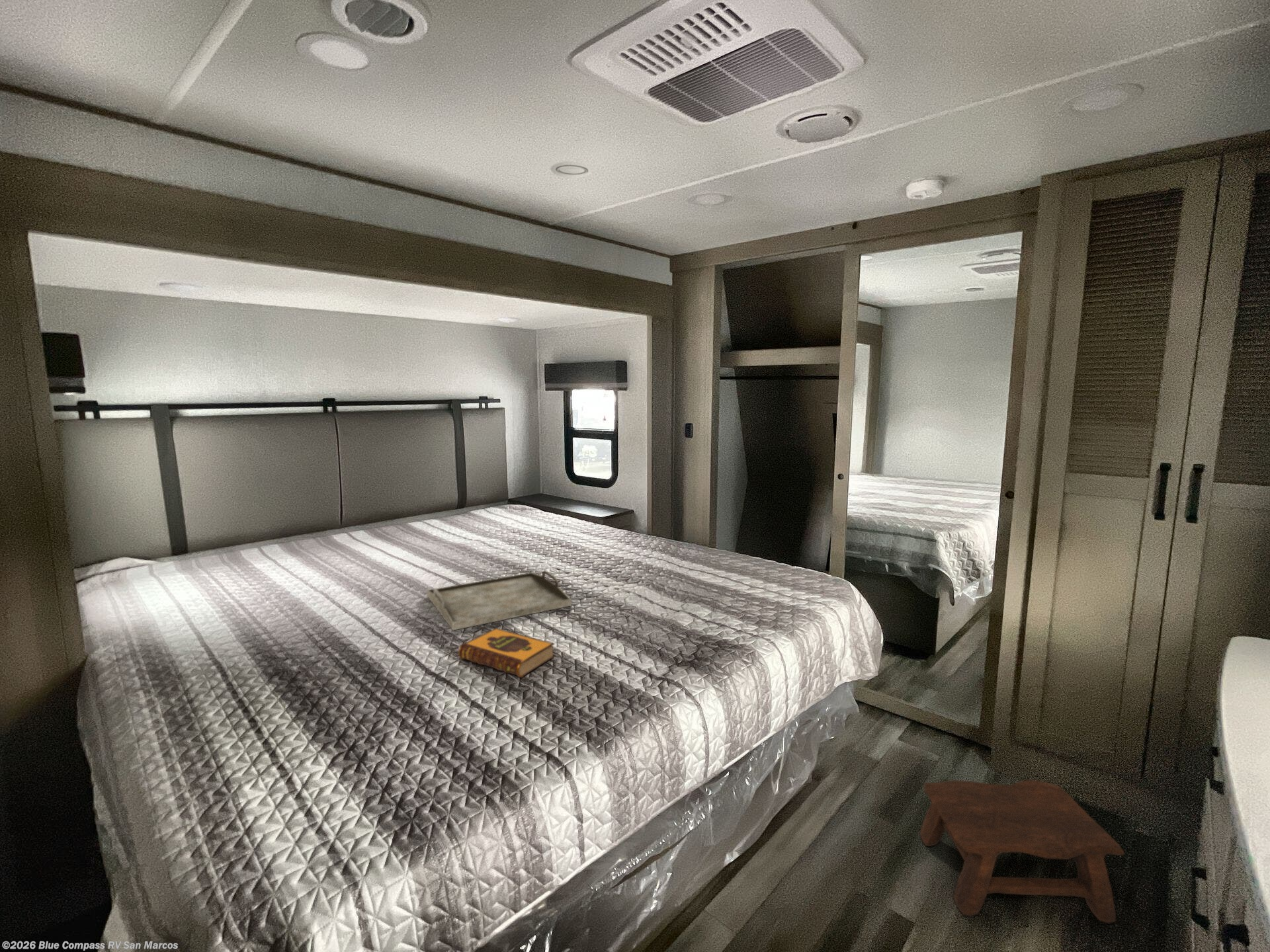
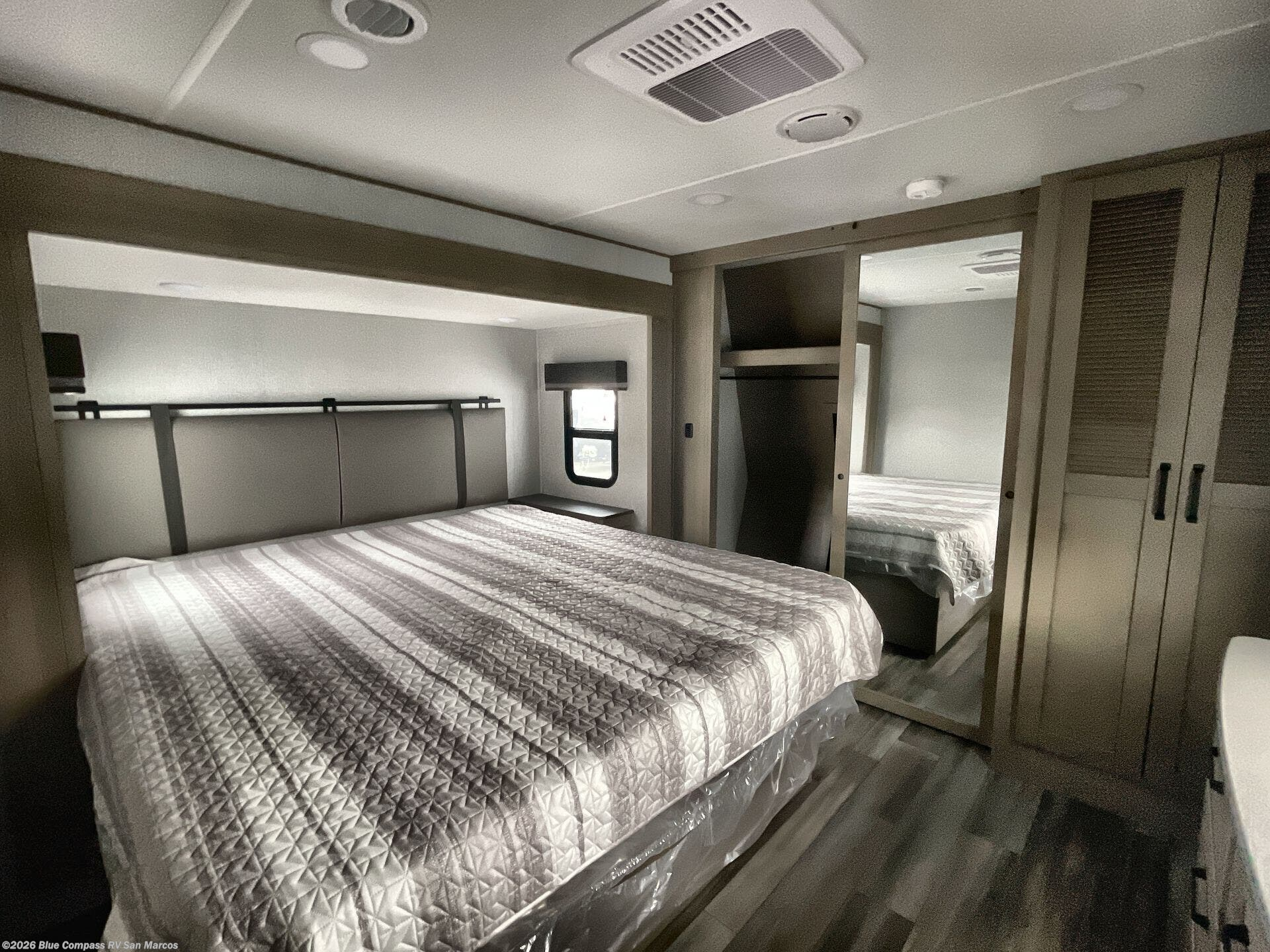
- hardback book [458,627,555,678]
- stool [919,779,1126,924]
- serving tray [427,570,572,631]
- recessed light [550,161,593,178]
